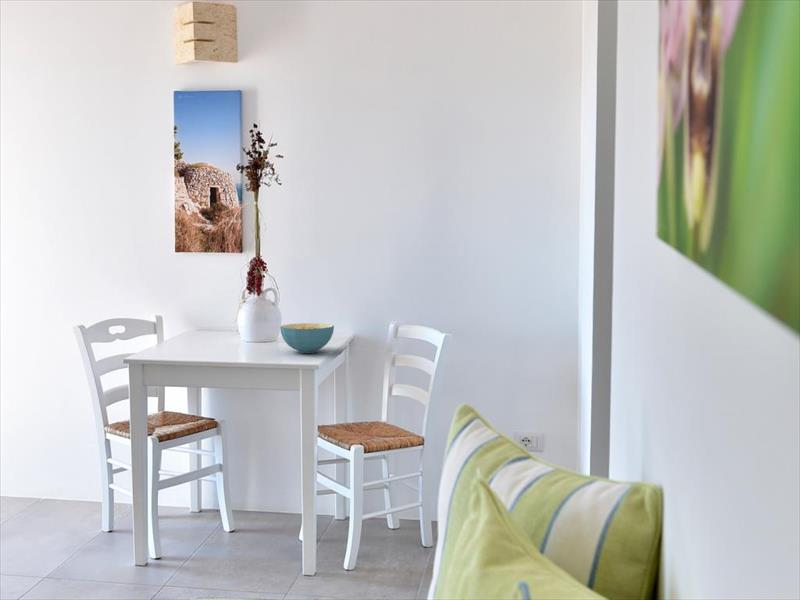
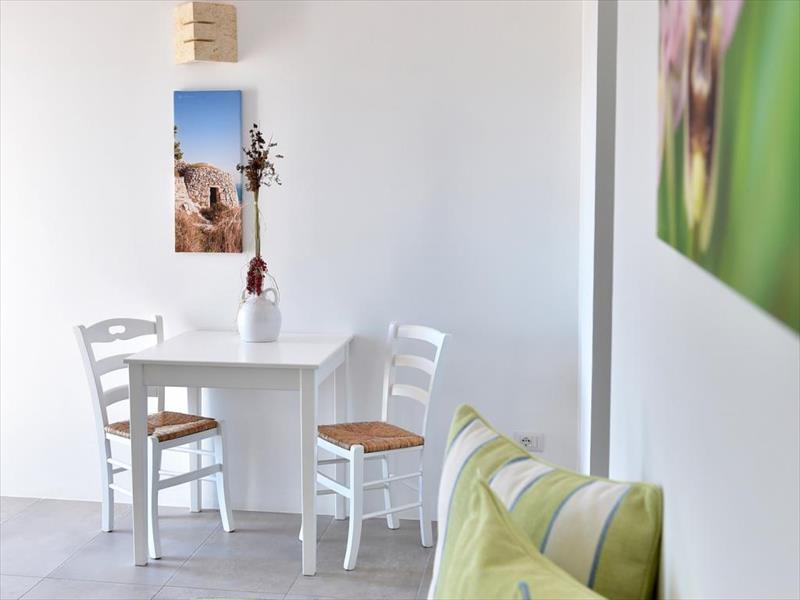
- cereal bowl [279,322,335,354]
